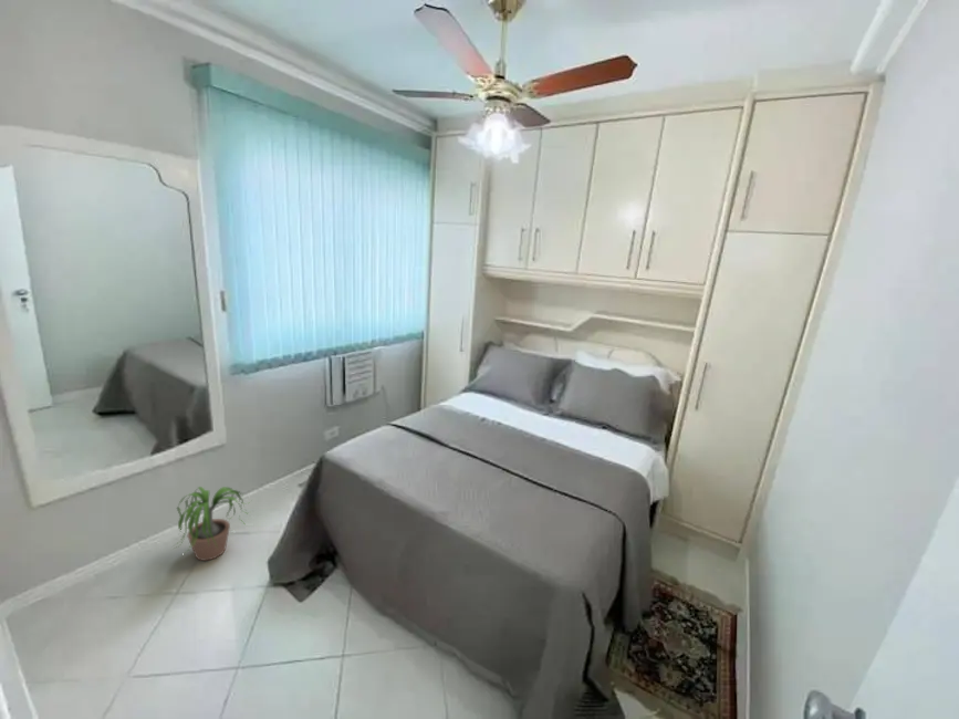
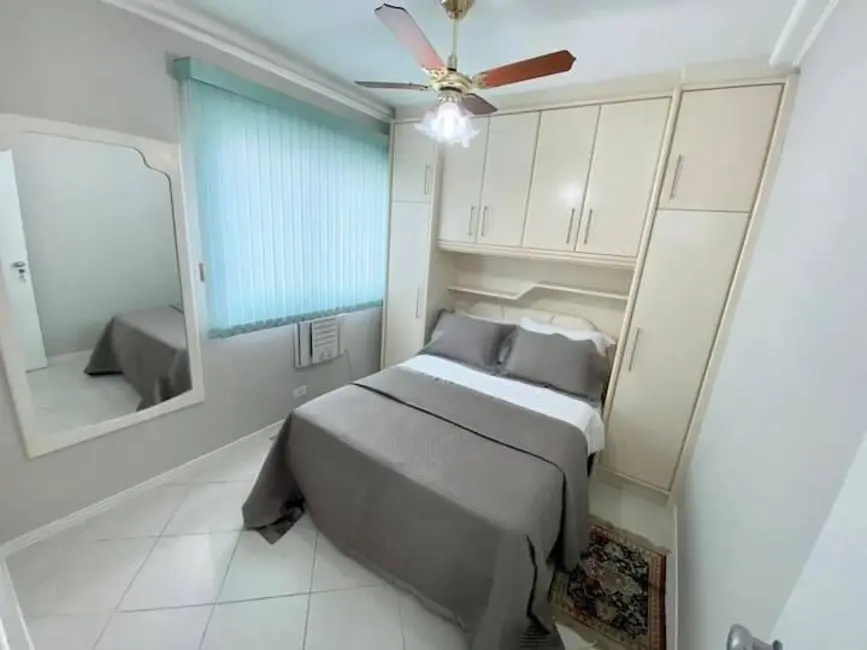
- potted plant [170,486,253,562]
